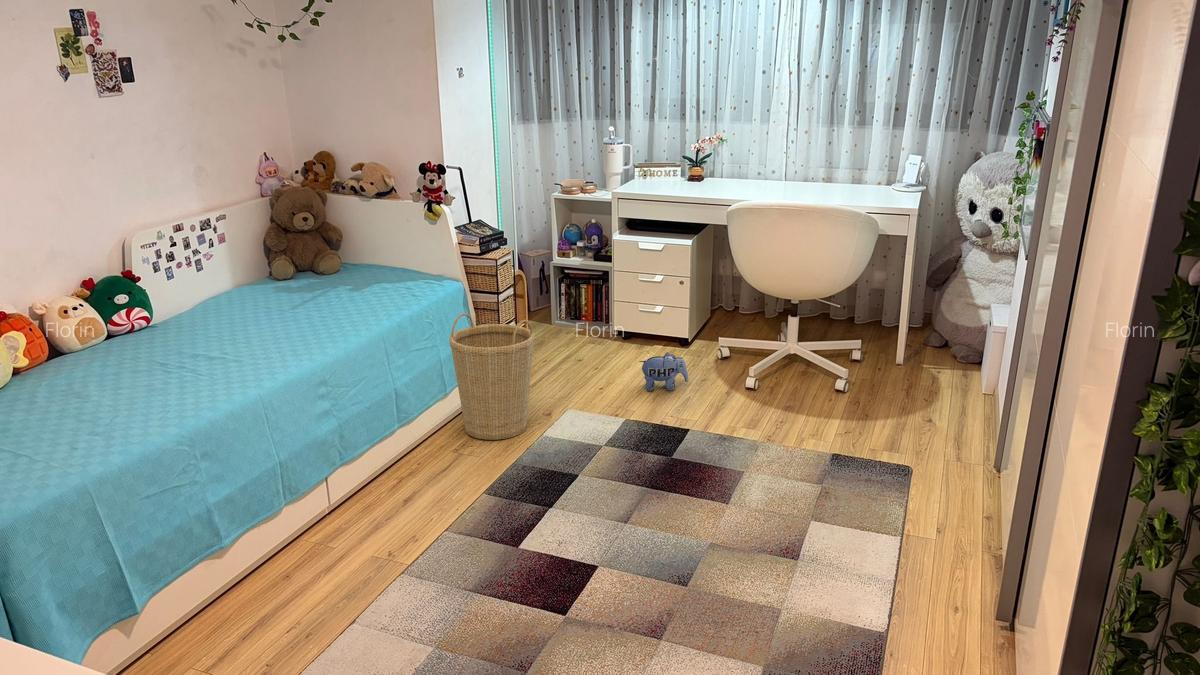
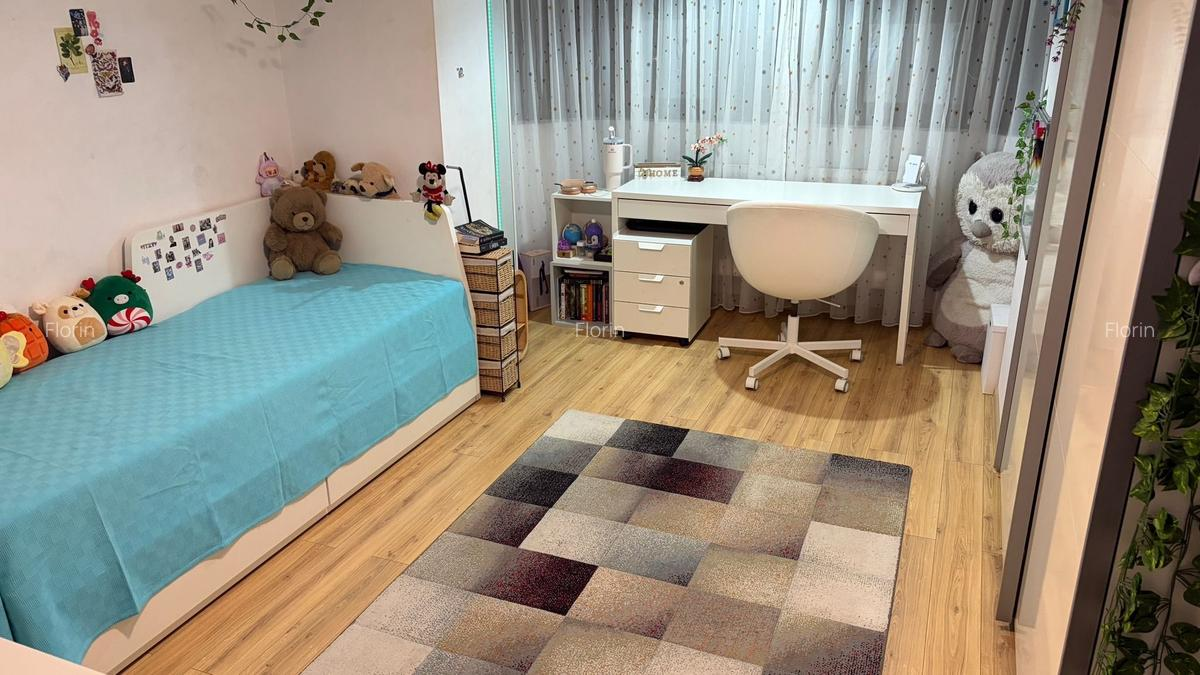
- plush toy [638,351,689,392]
- basket [448,312,535,441]
